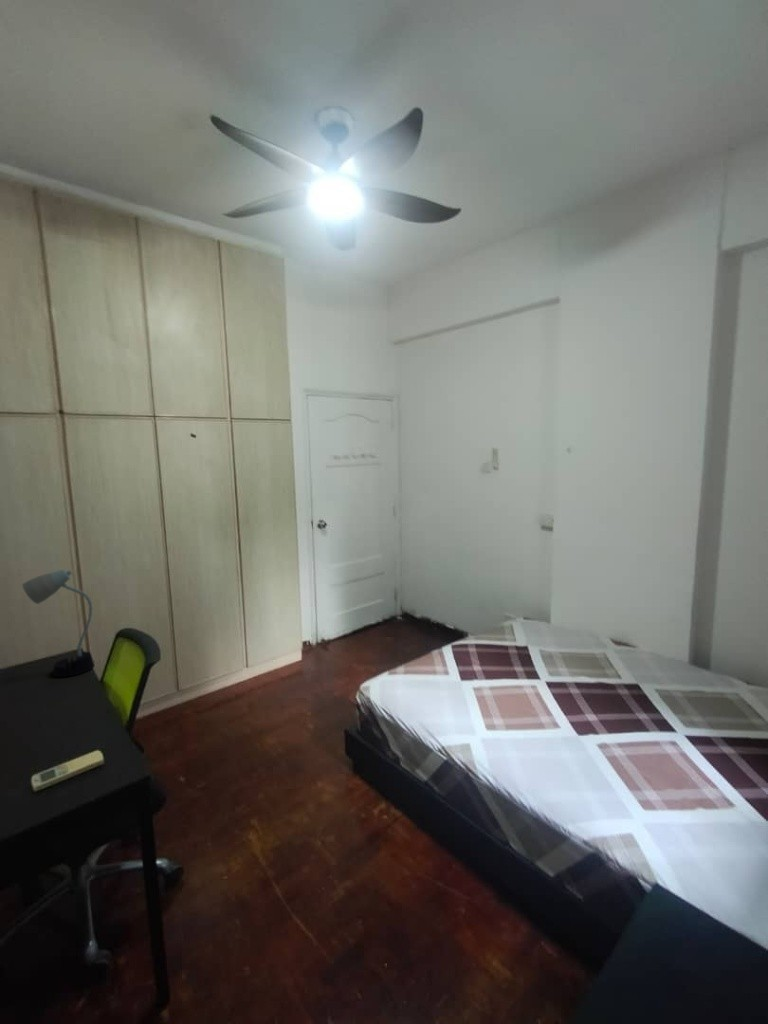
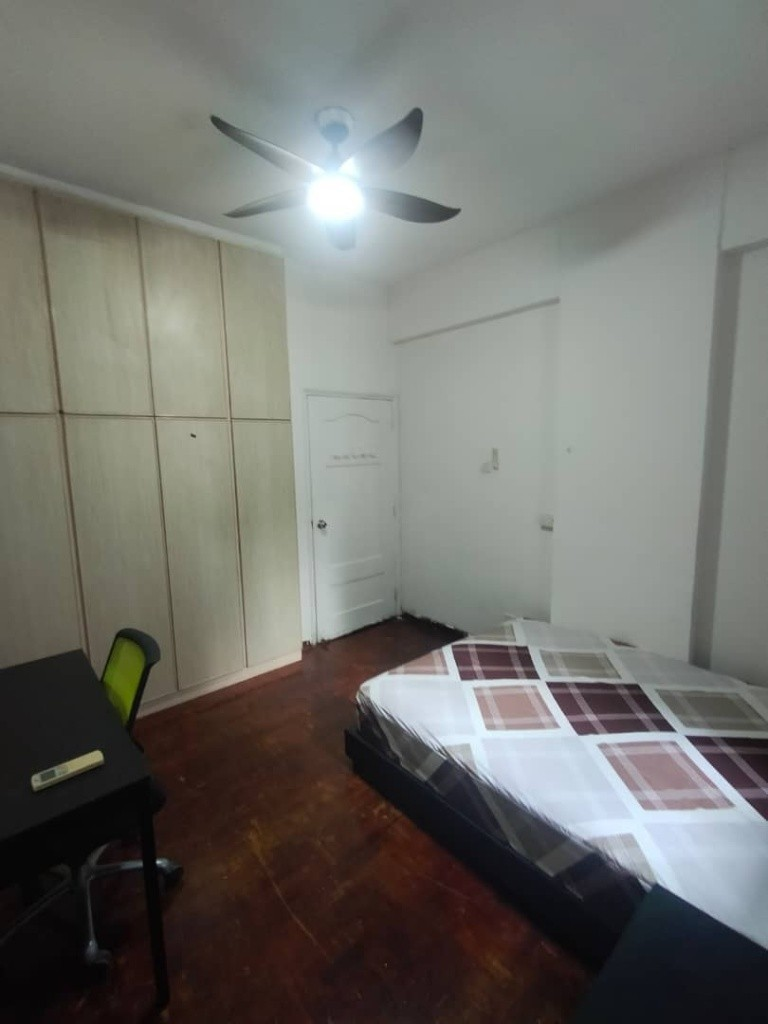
- desk lamp [21,568,96,678]
